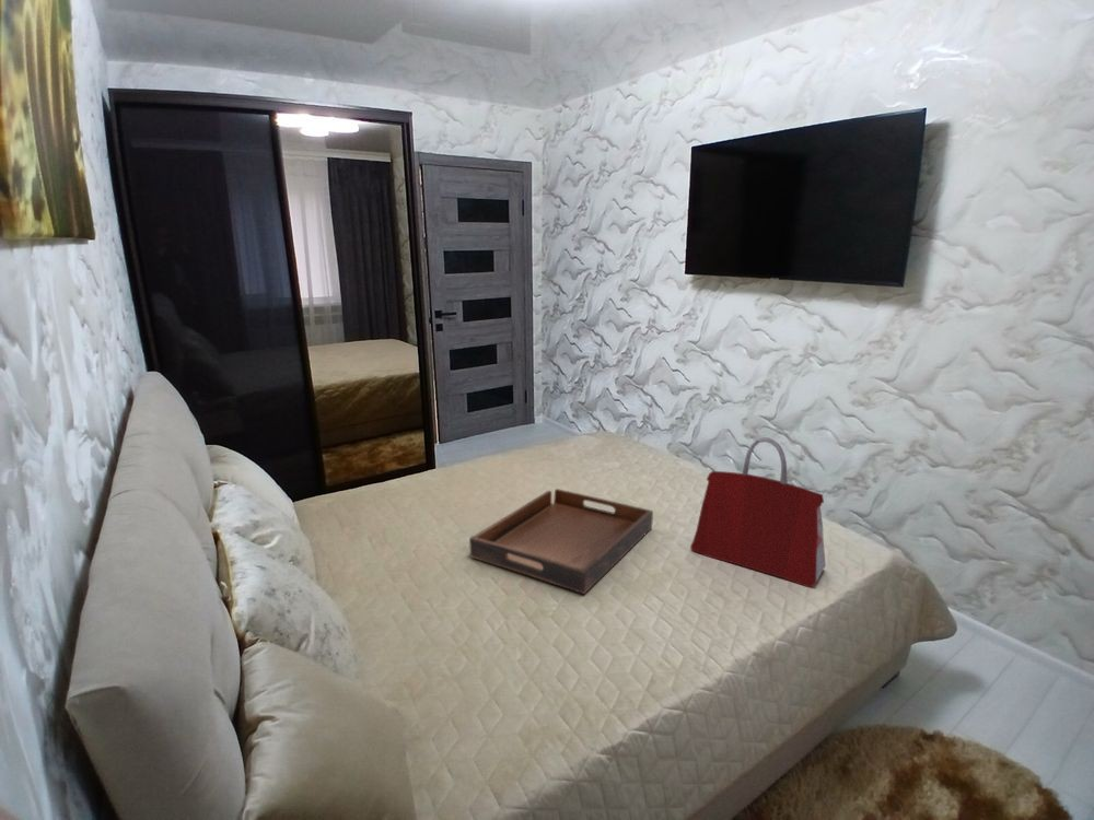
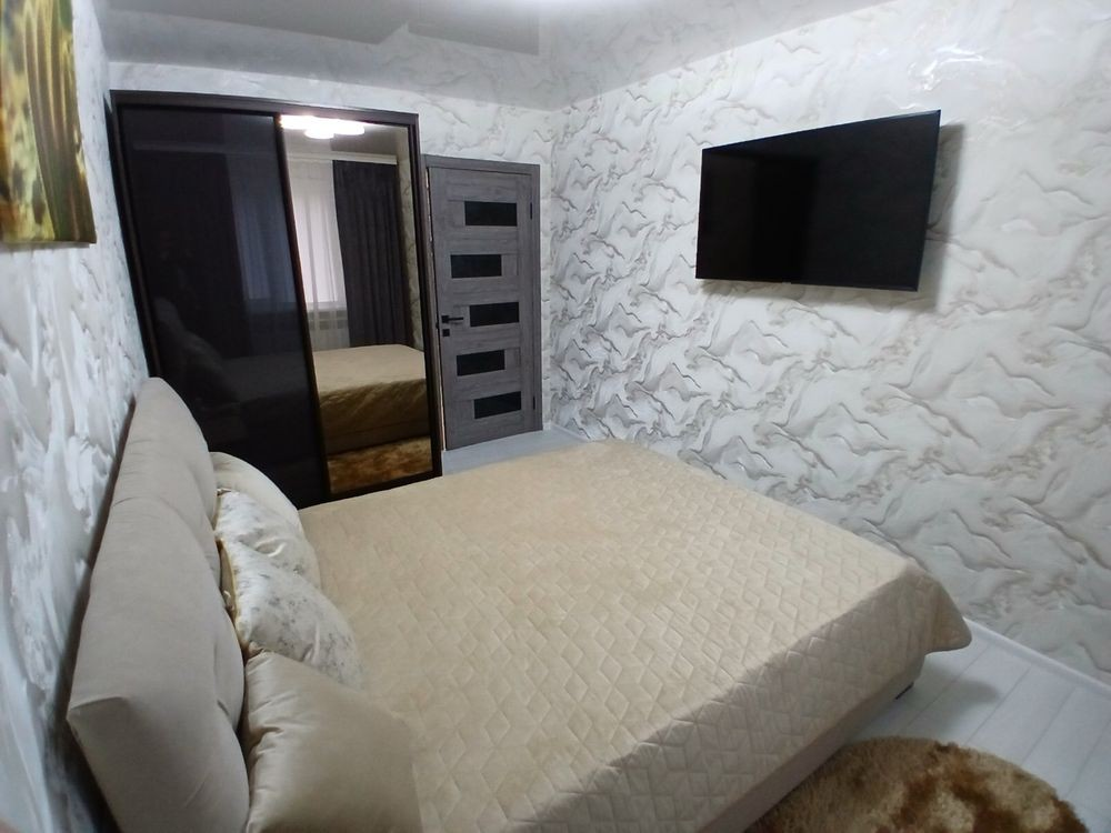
- serving tray [468,488,654,595]
- handbag [689,436,827,588]
